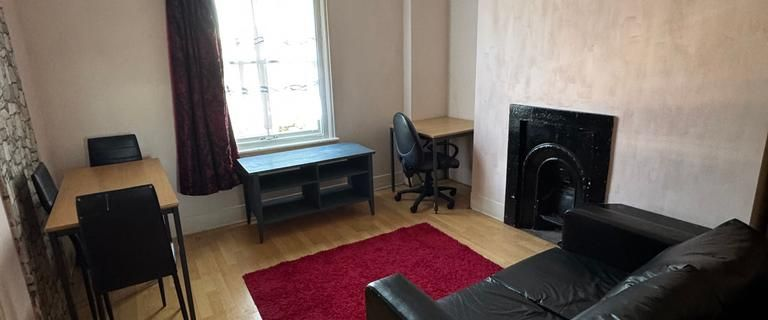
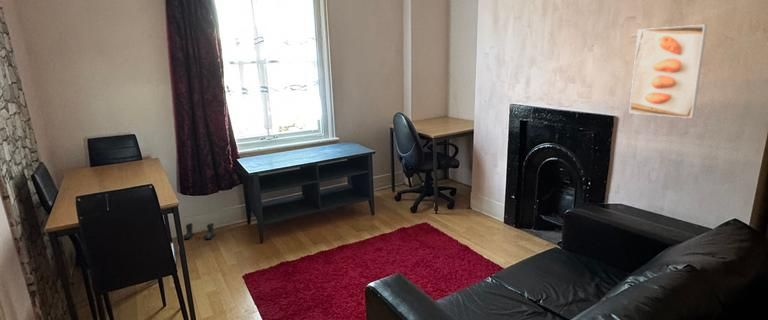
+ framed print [628,24,708,119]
+ boots [183,222,216,241]
